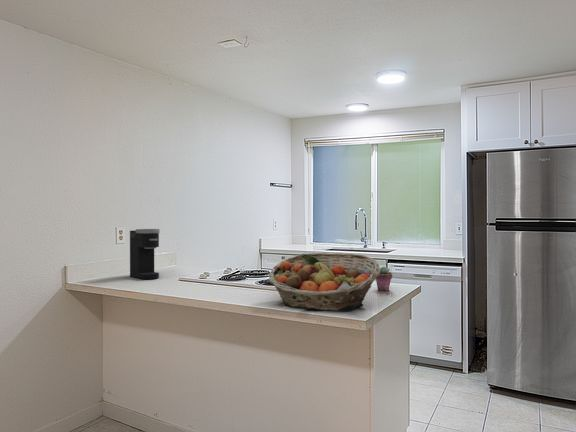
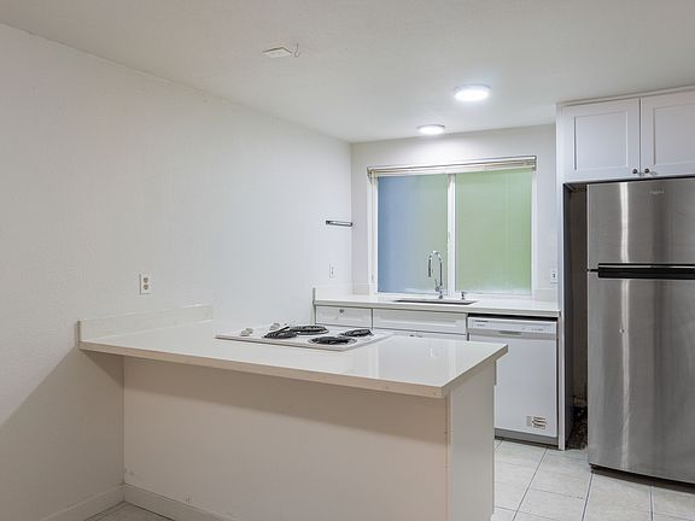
- potted succulent [375,266,393,292]
- coffee maker [129,228,161,280]
- fruit basket [267,252,381,312]
